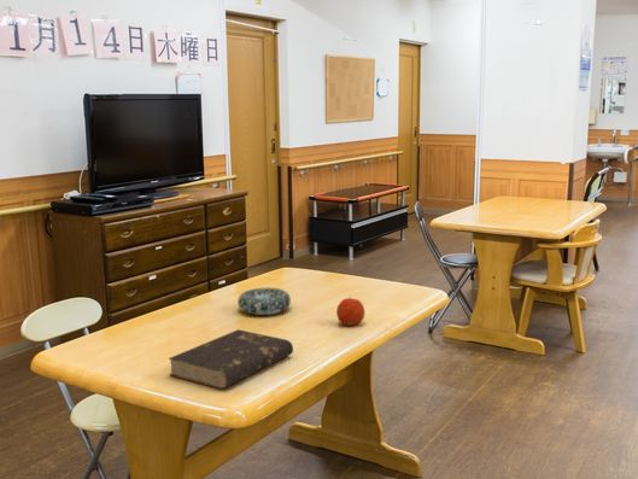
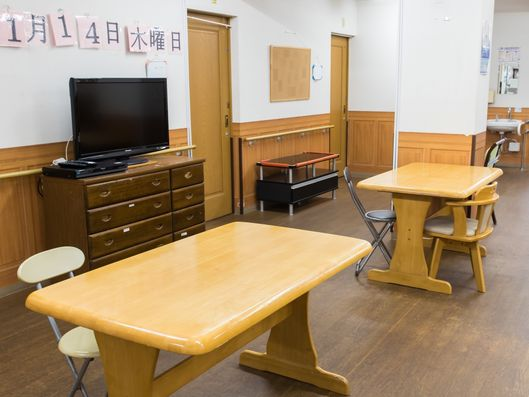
- decorative bowl [236,287,292,316]
- book [168,328,294,390]
- apple [335,297,365,327]
